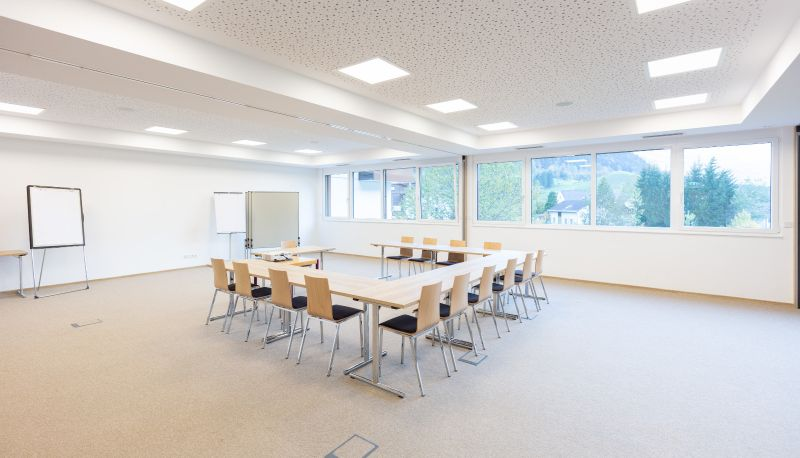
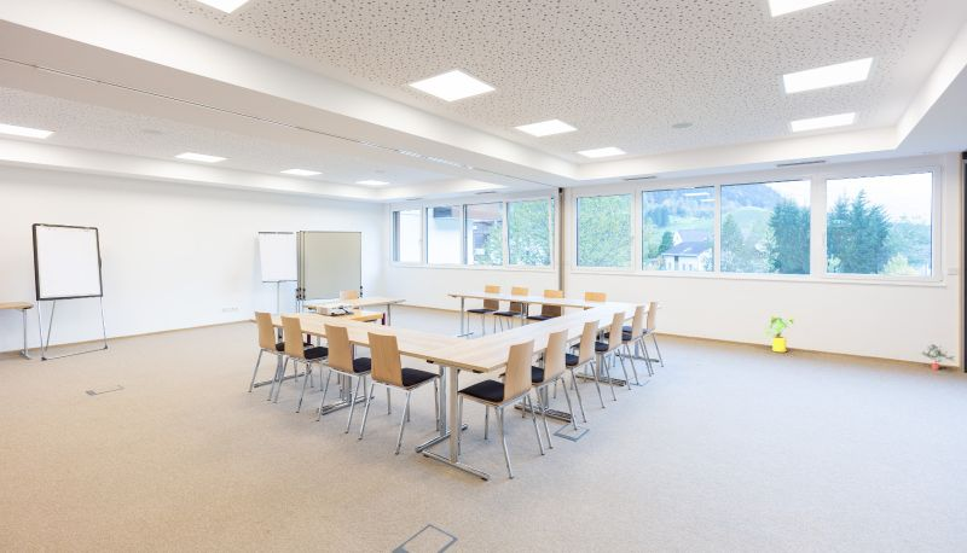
+ potted plant [921,343,957,371]
+ house plant [764,315,795,354]
